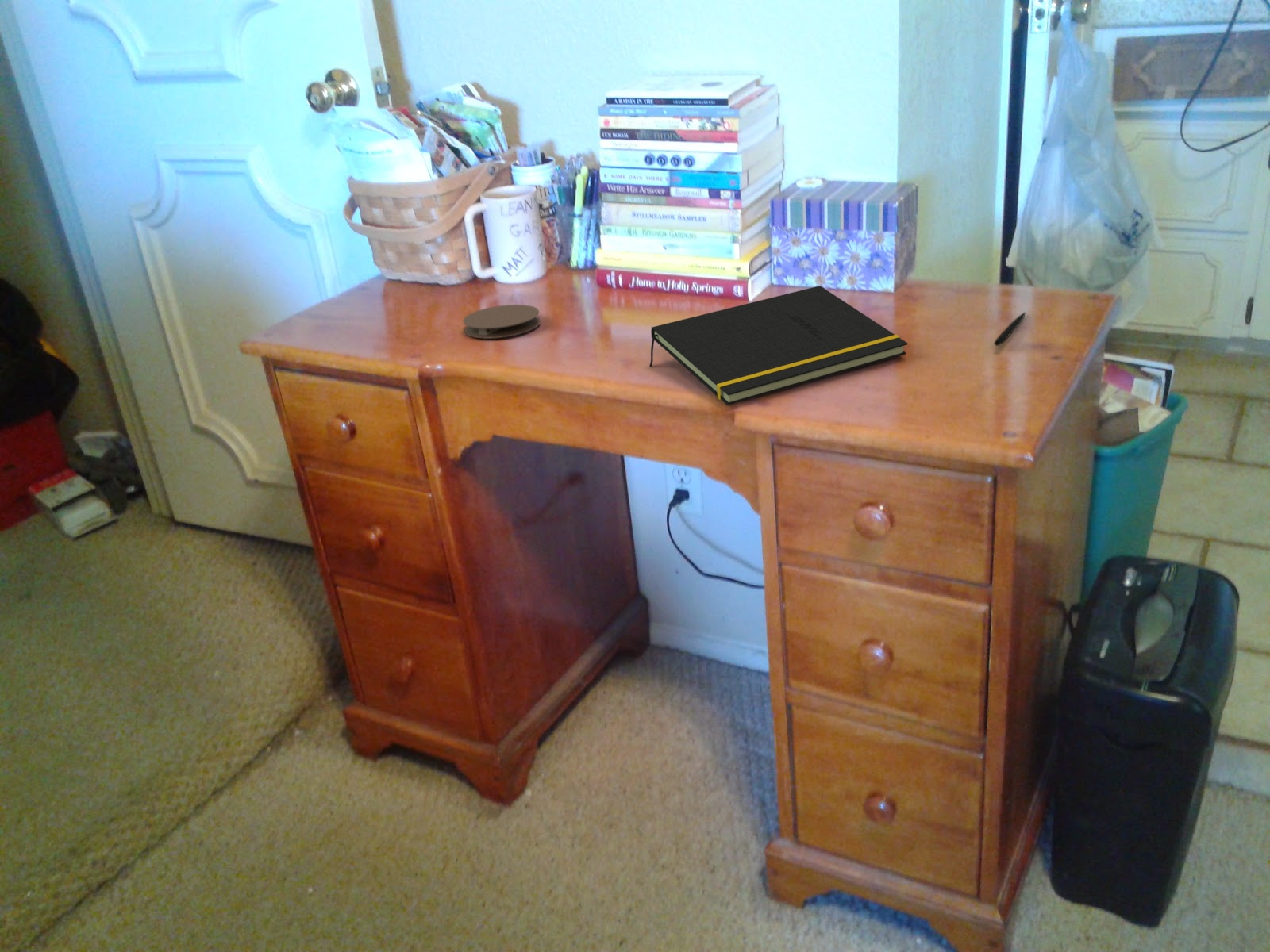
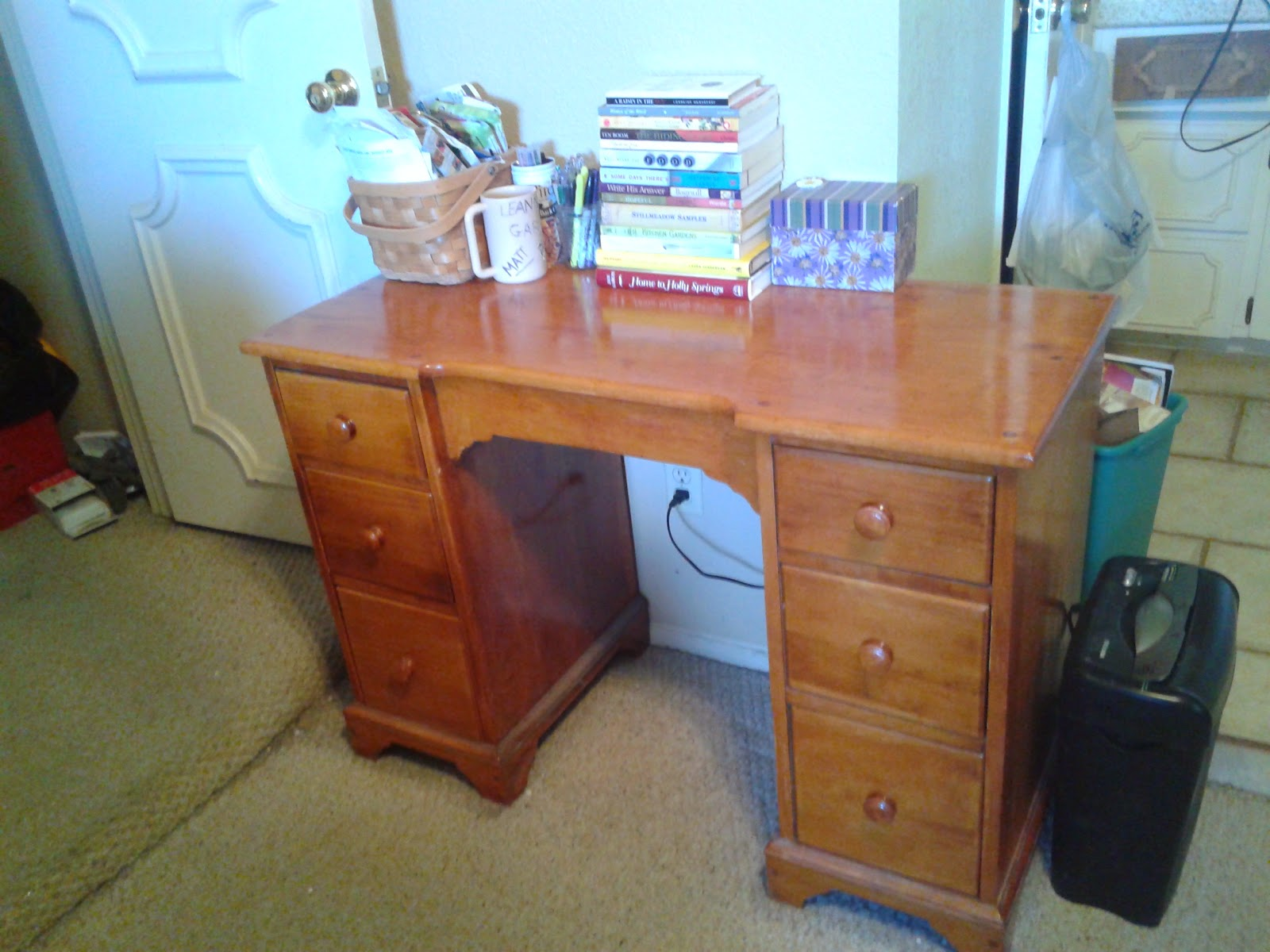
- coaster [462,304,541,340]
- pen [994,311,1026,347]
- notepad [648,285,909,406]
